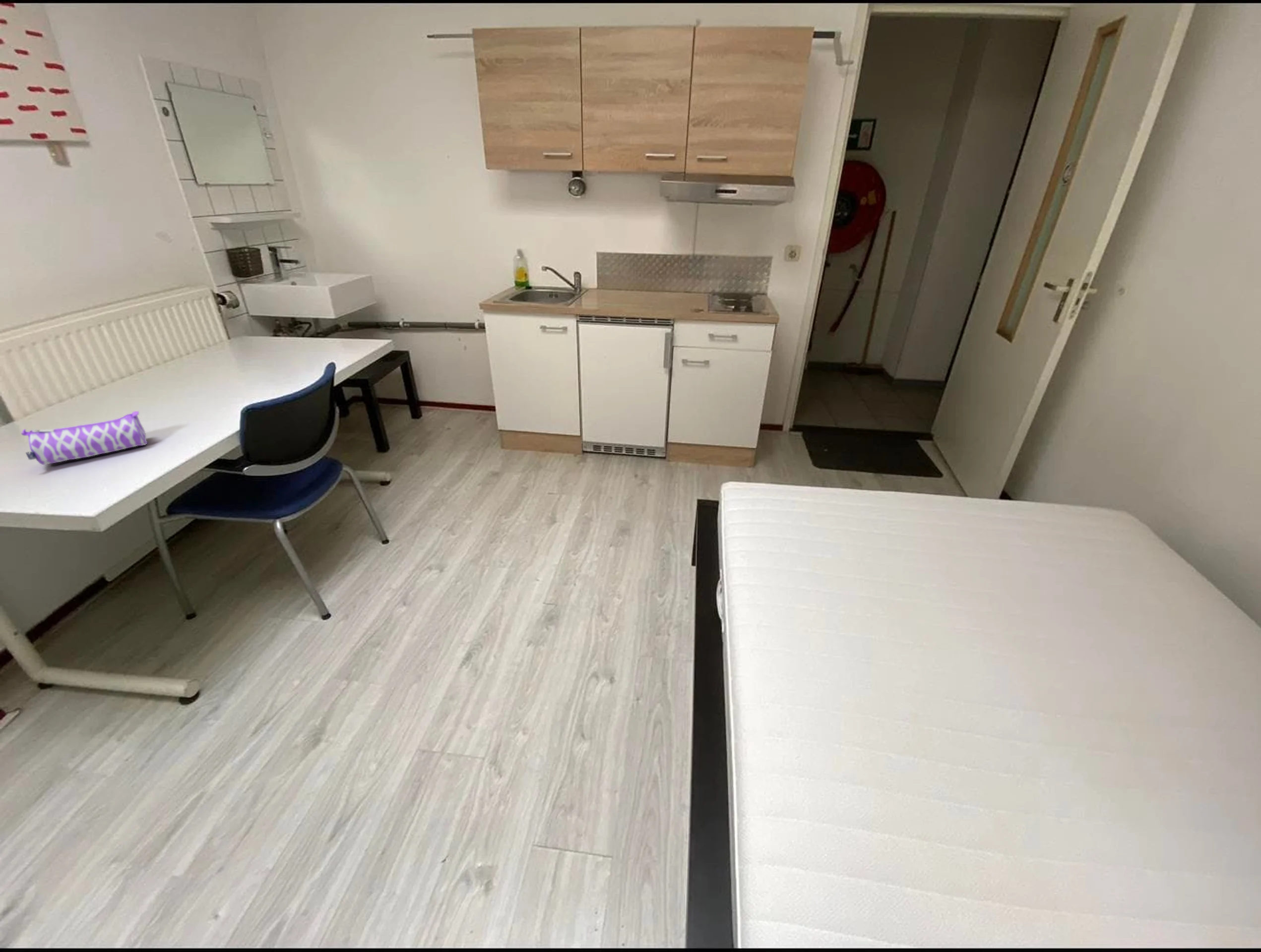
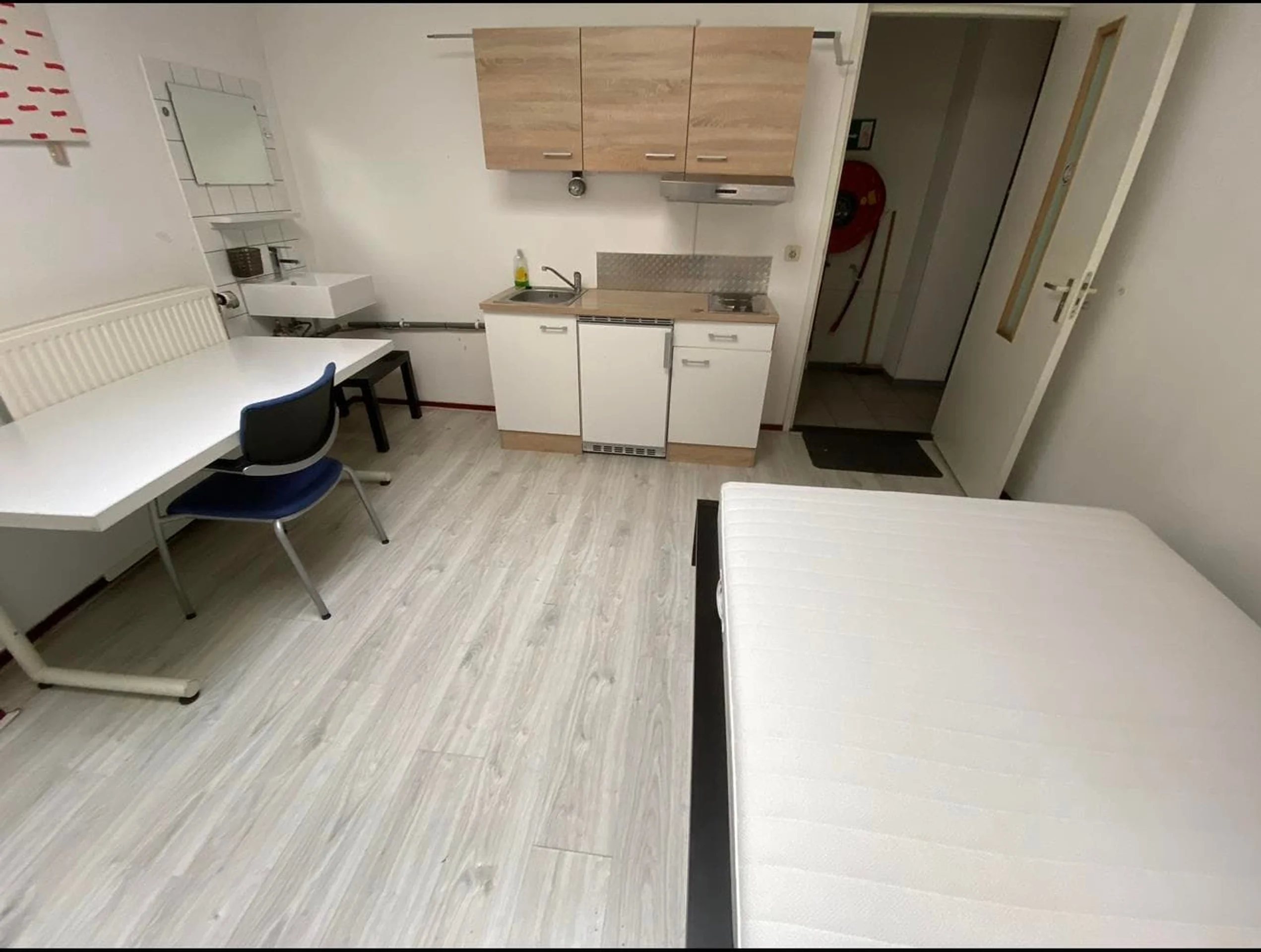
- pencil case [20,411,148,466]
